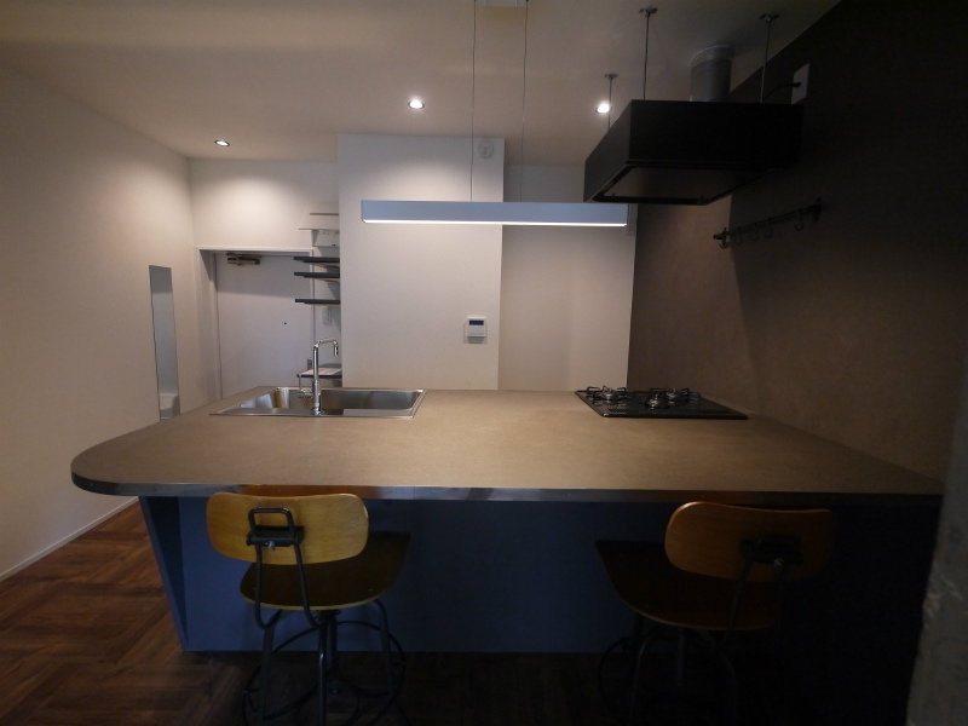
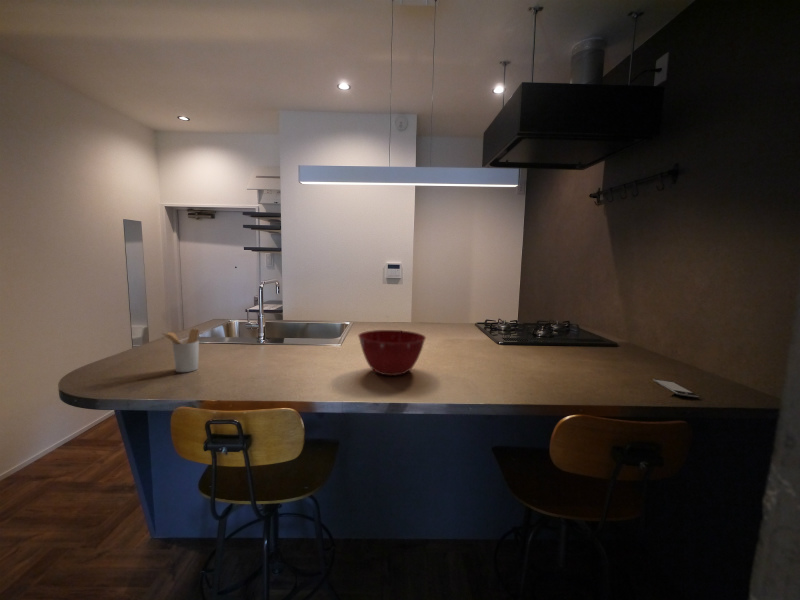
+ mixing bowl [357,329,427,377]
+ utensil holder [160,328,200,373]
+ smartphone [652,378,699,399]
